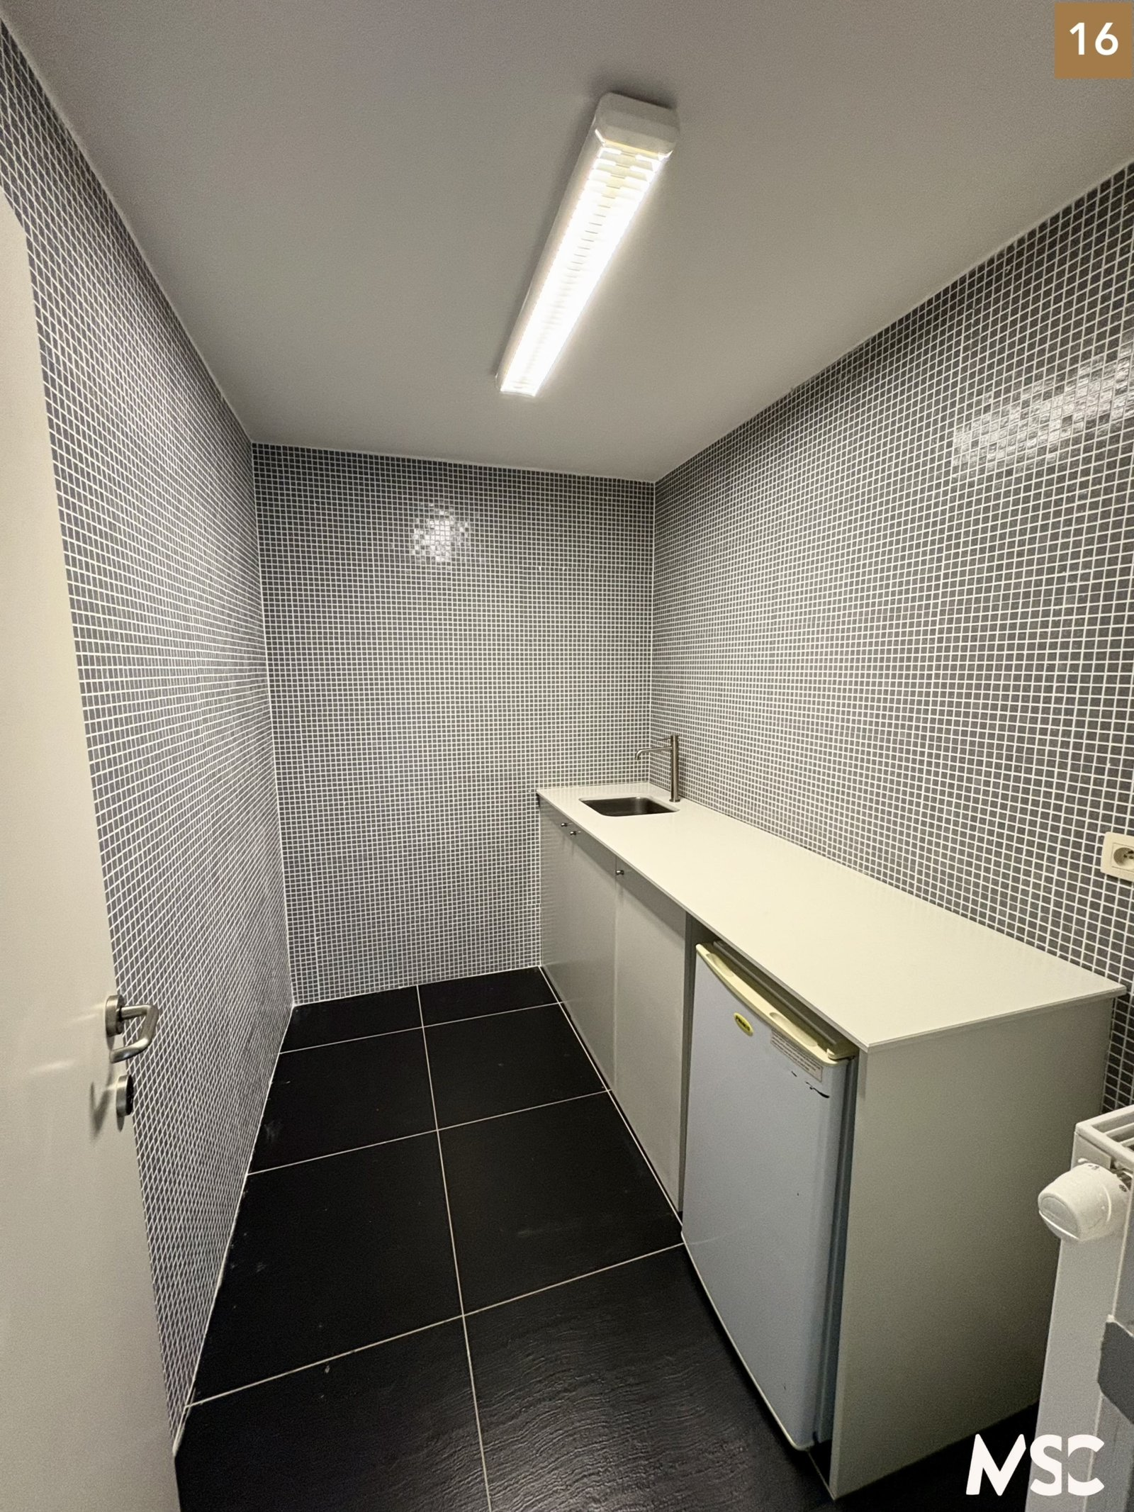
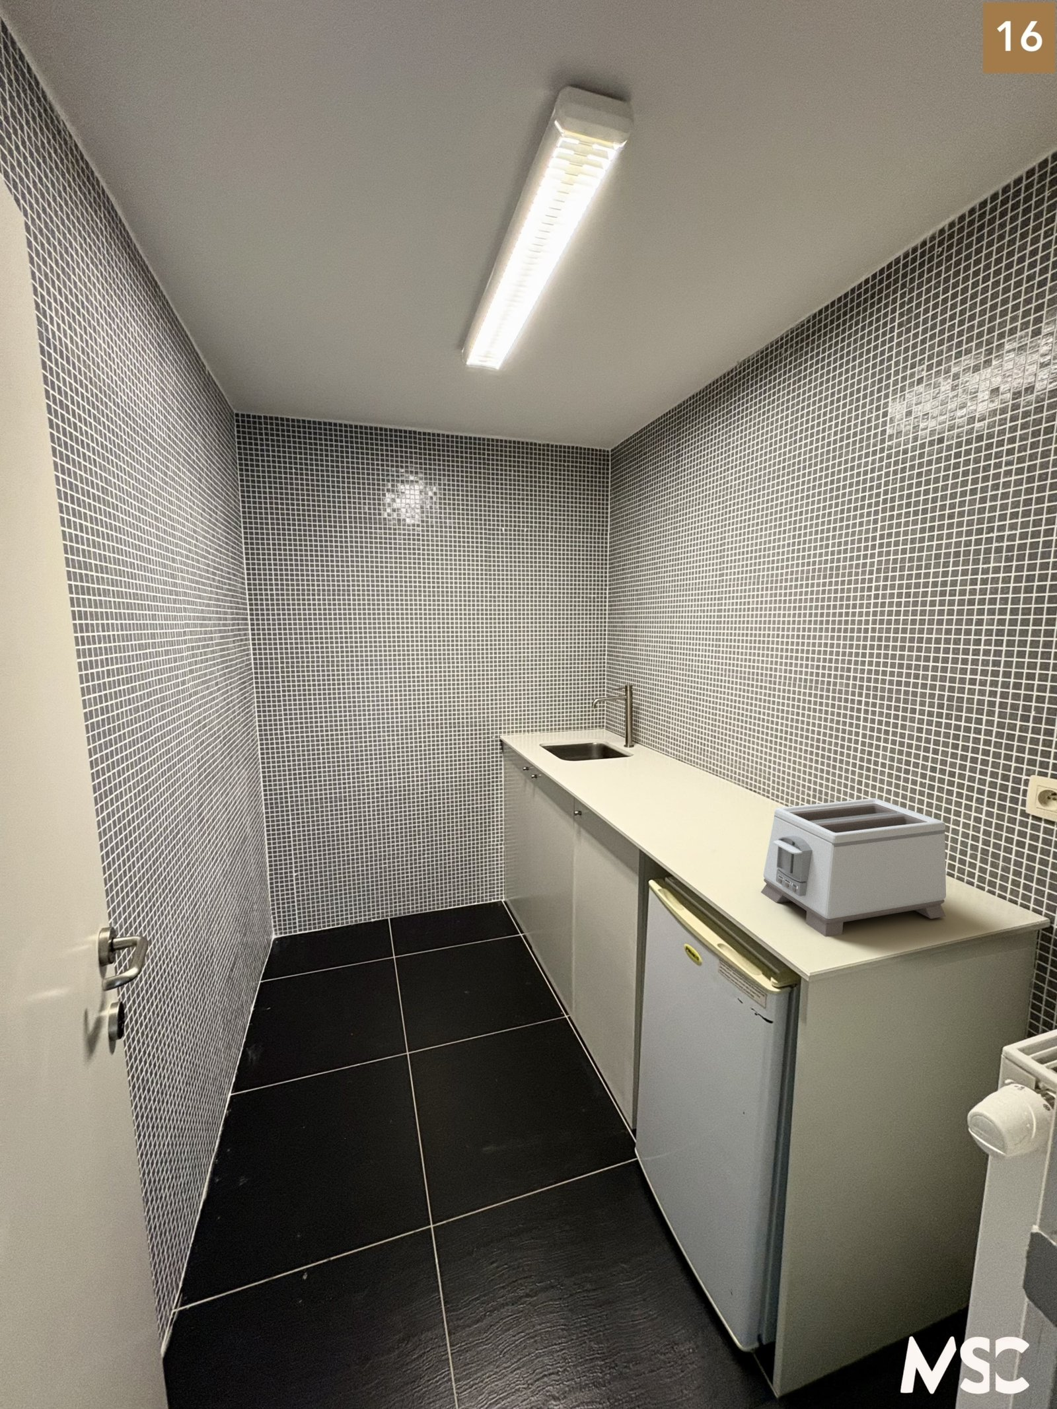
+ toaster [761,798,947,937]
